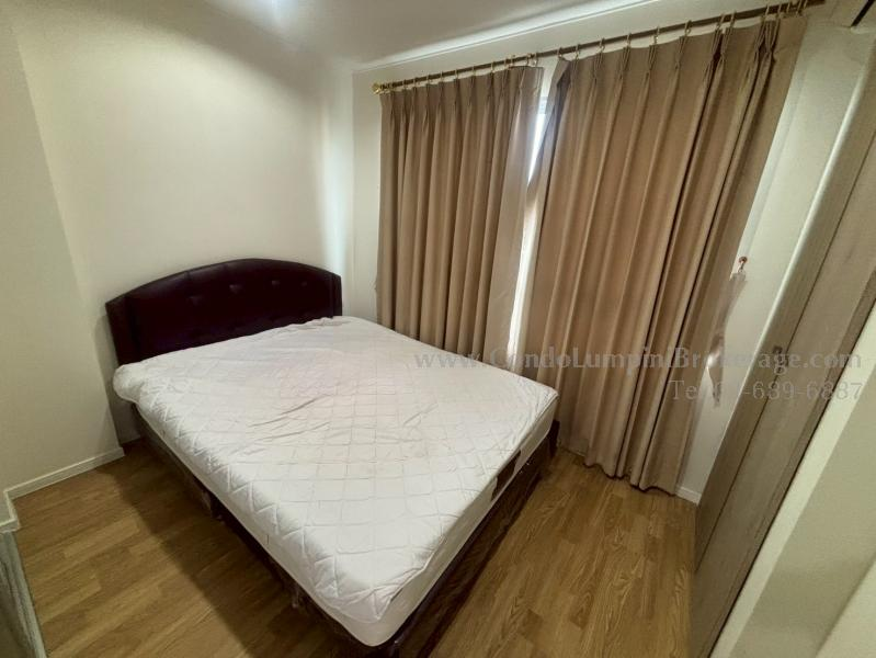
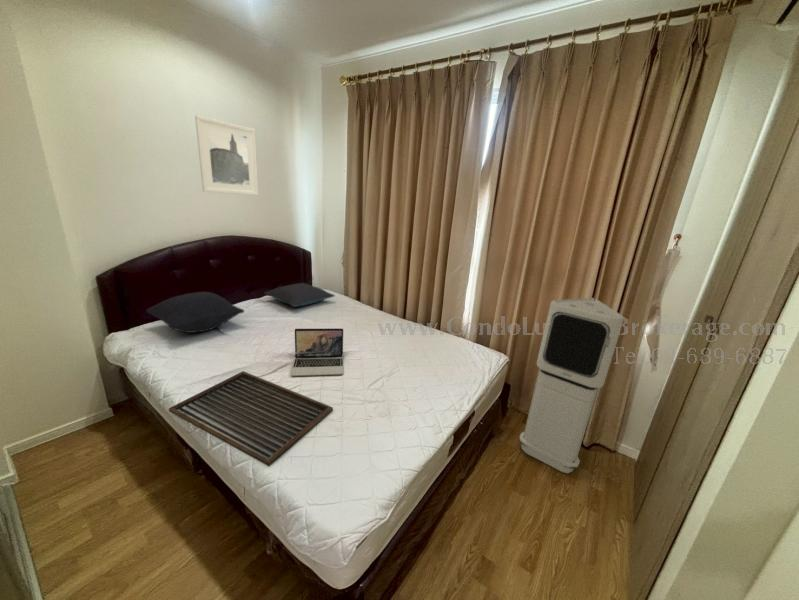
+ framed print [194,114,259,196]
+ pillow [263,282,336,308]
+ air purifier [518,297,625,474]
+ tray [168,370,334,467]
+ pillow [146,291,245,334]
+ laptop [290,327,344,377]
